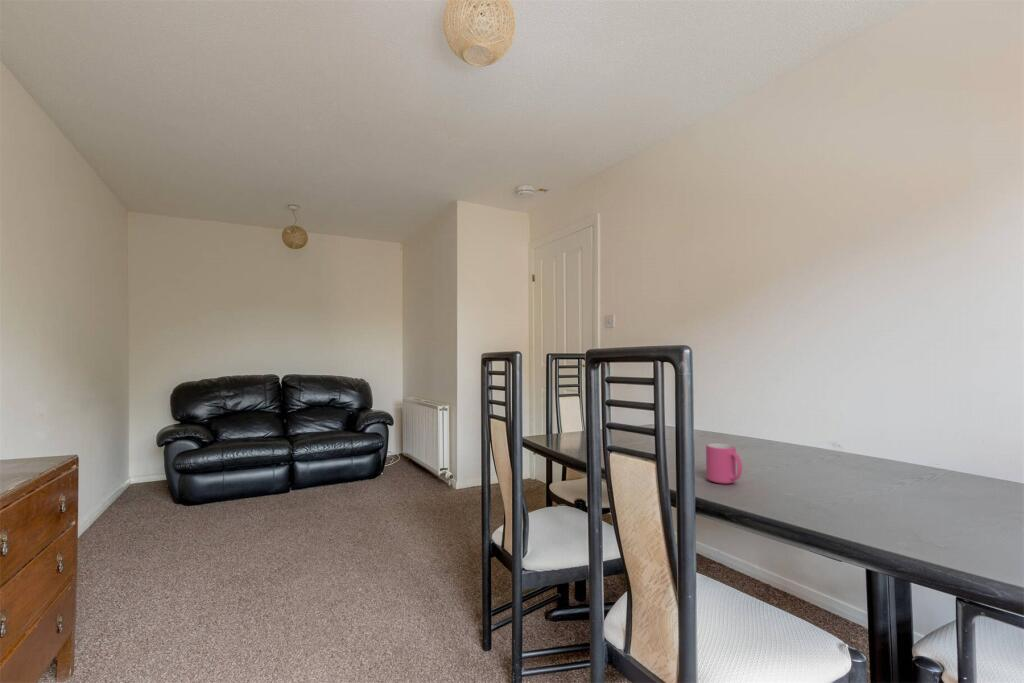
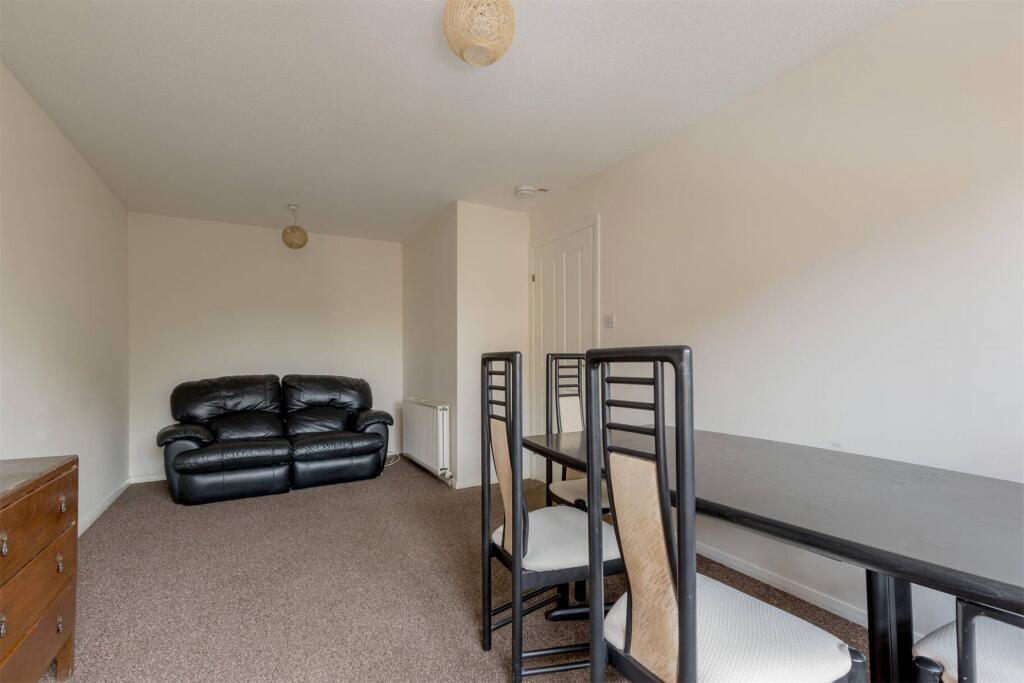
- mug [705,442,743,485]
